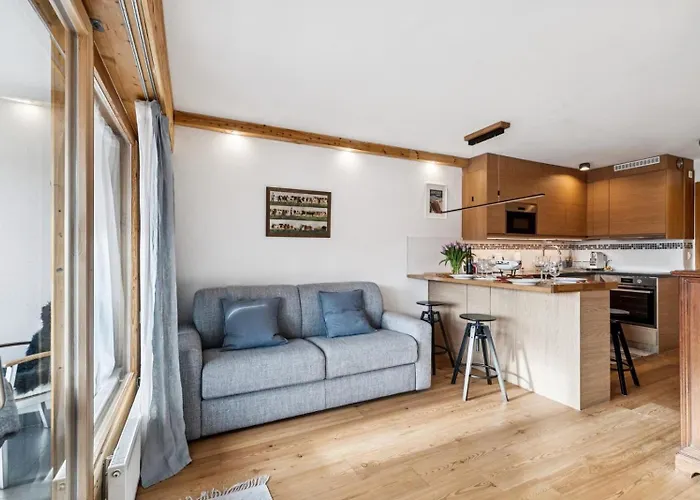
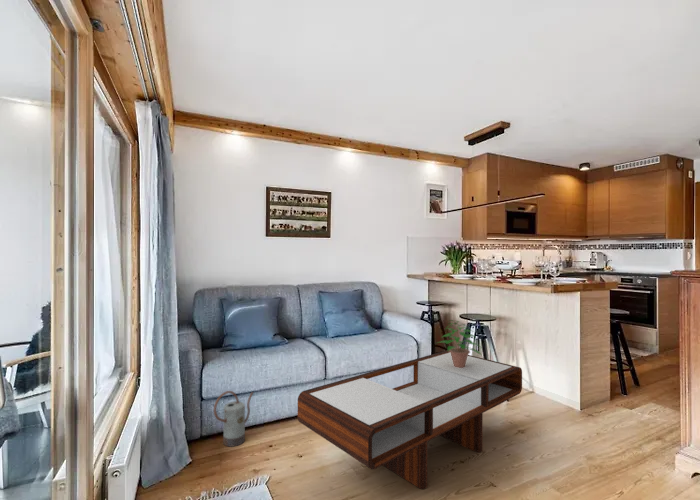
+ coffee table [297,349,523,490]
+ watering can [213,390,254,448]
+ potted plant [434,319,483,368]
